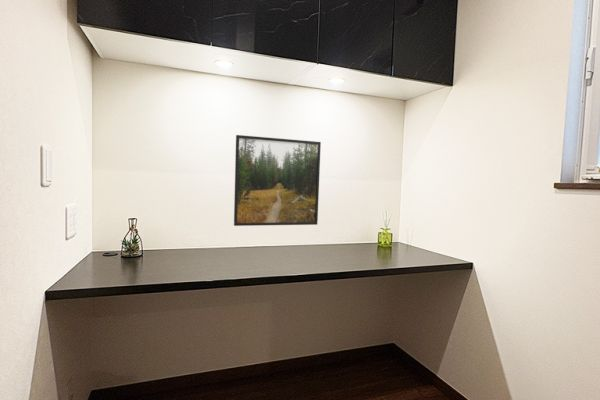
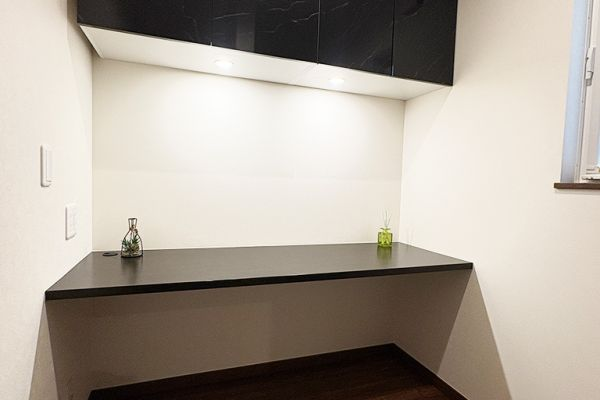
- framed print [233,134,322,227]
